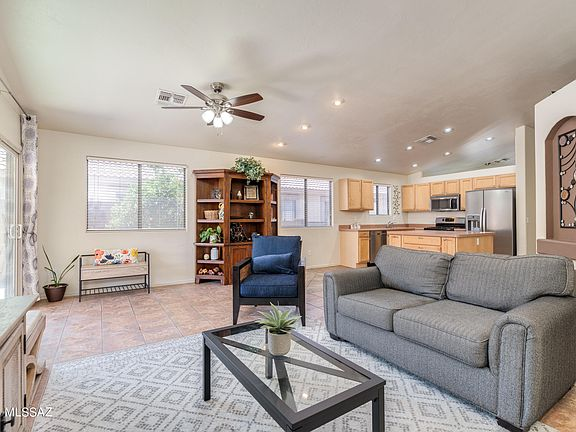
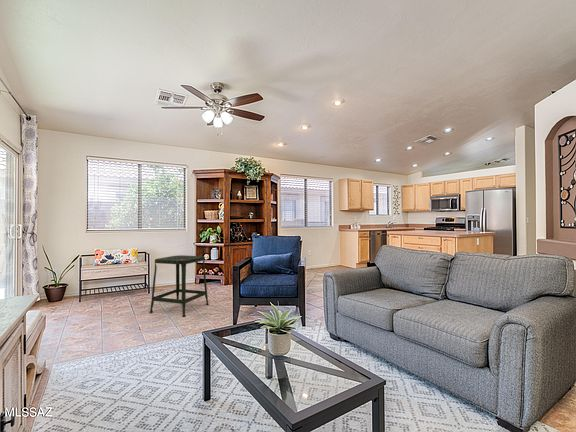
+ stool [149,254,210,317]
